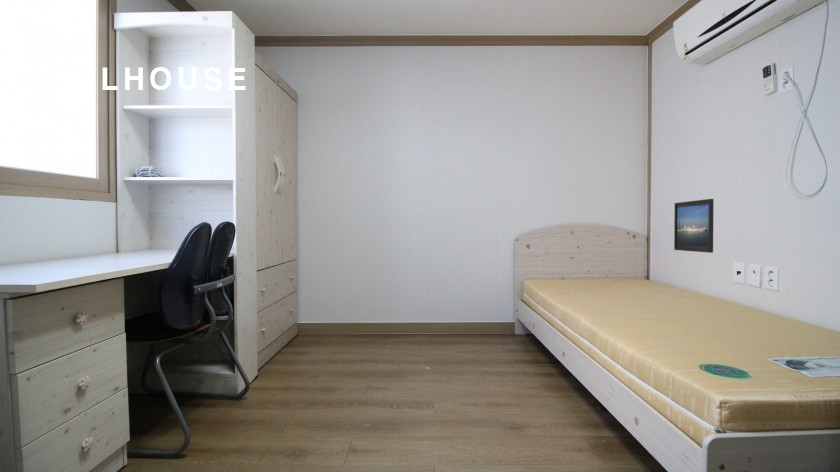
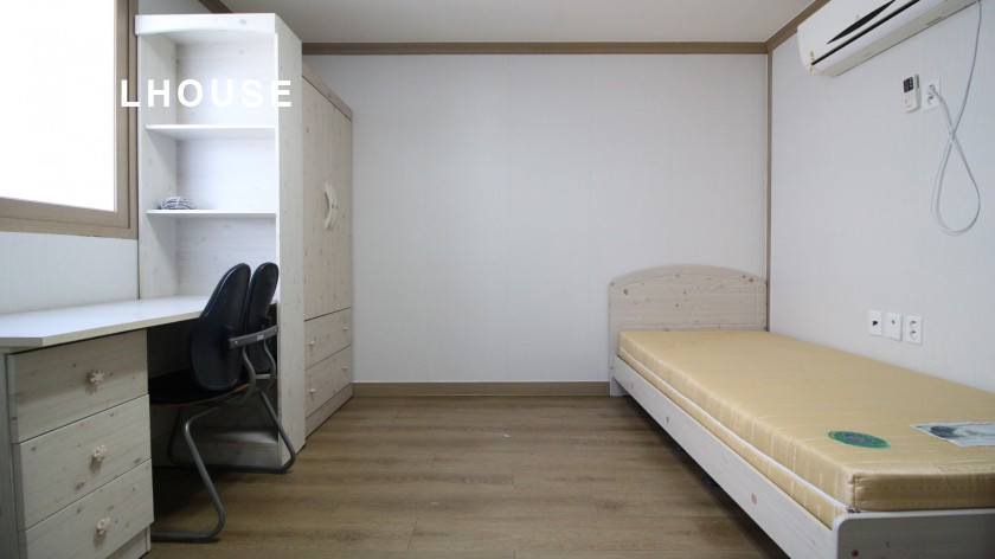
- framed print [673,198,715,254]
